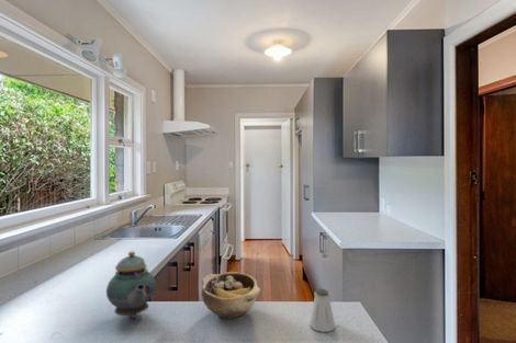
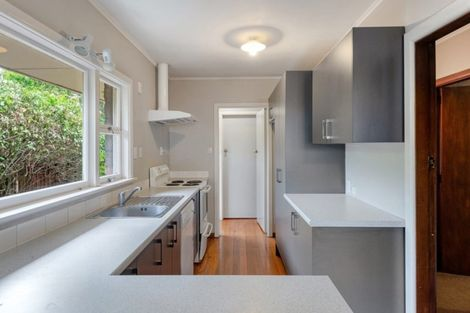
- bowl [201,271,261,320]
- saltshaker [309,288,336,333]
- teapot [105,250,157,319]
